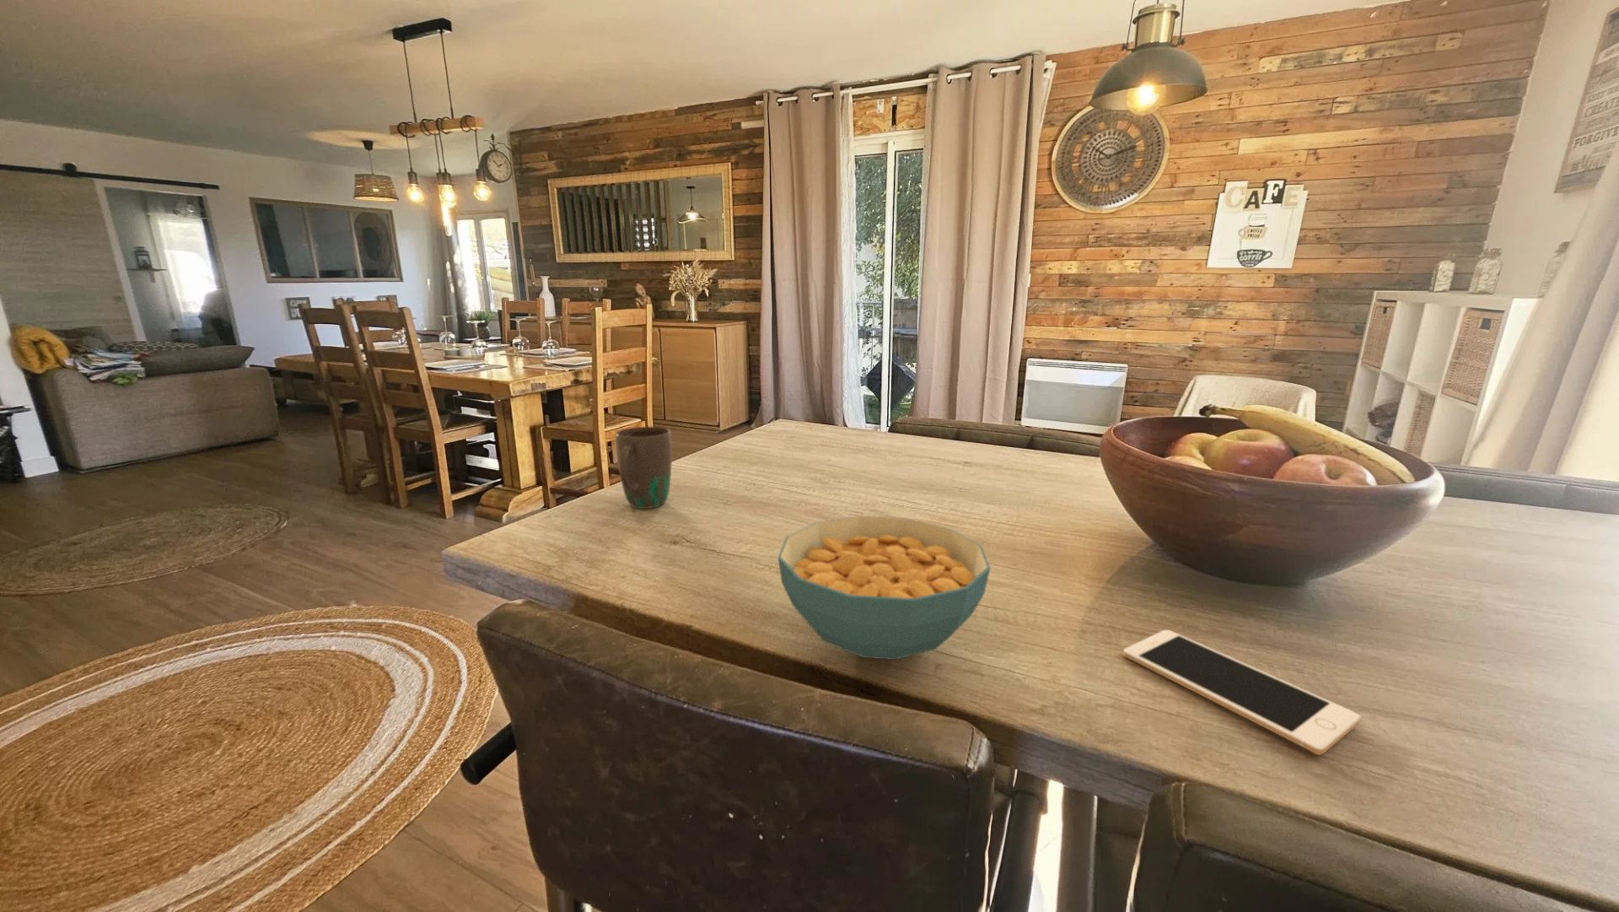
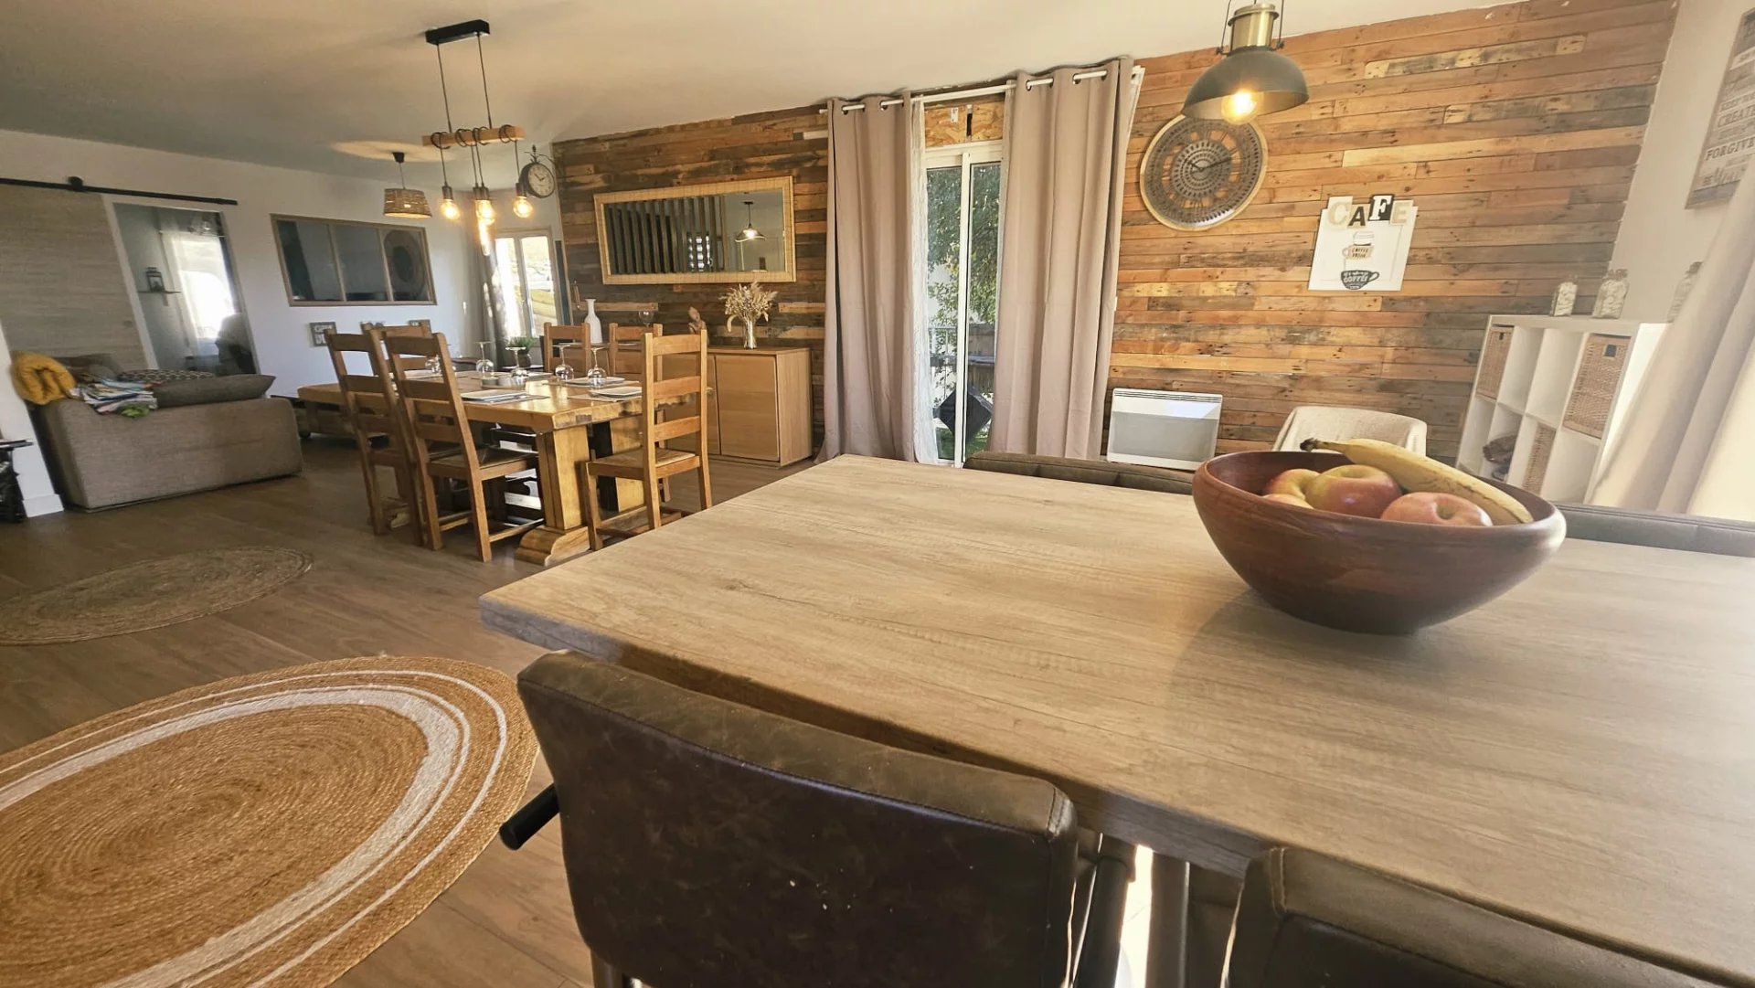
- cell phone [1122,630,1362,756]
- mug [615,426,673,509]
- cereal bowl [776,515,991,661]
